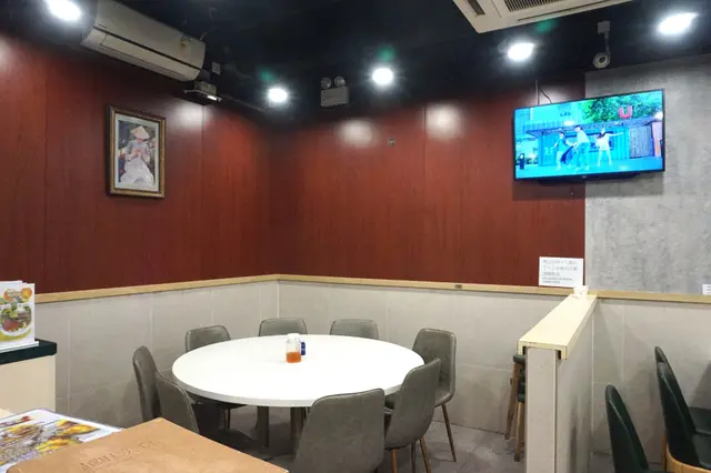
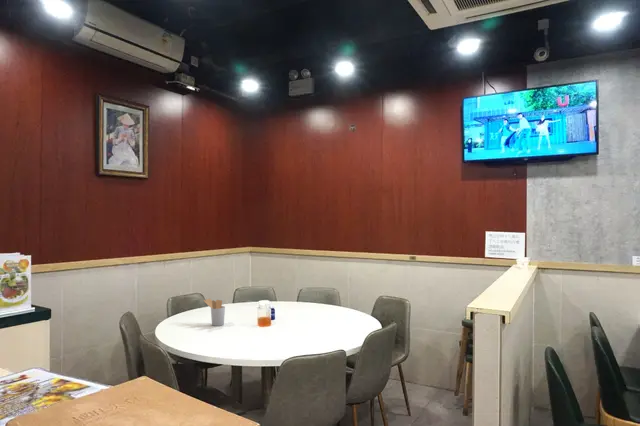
+ utensil holder [203,298,226,327]
